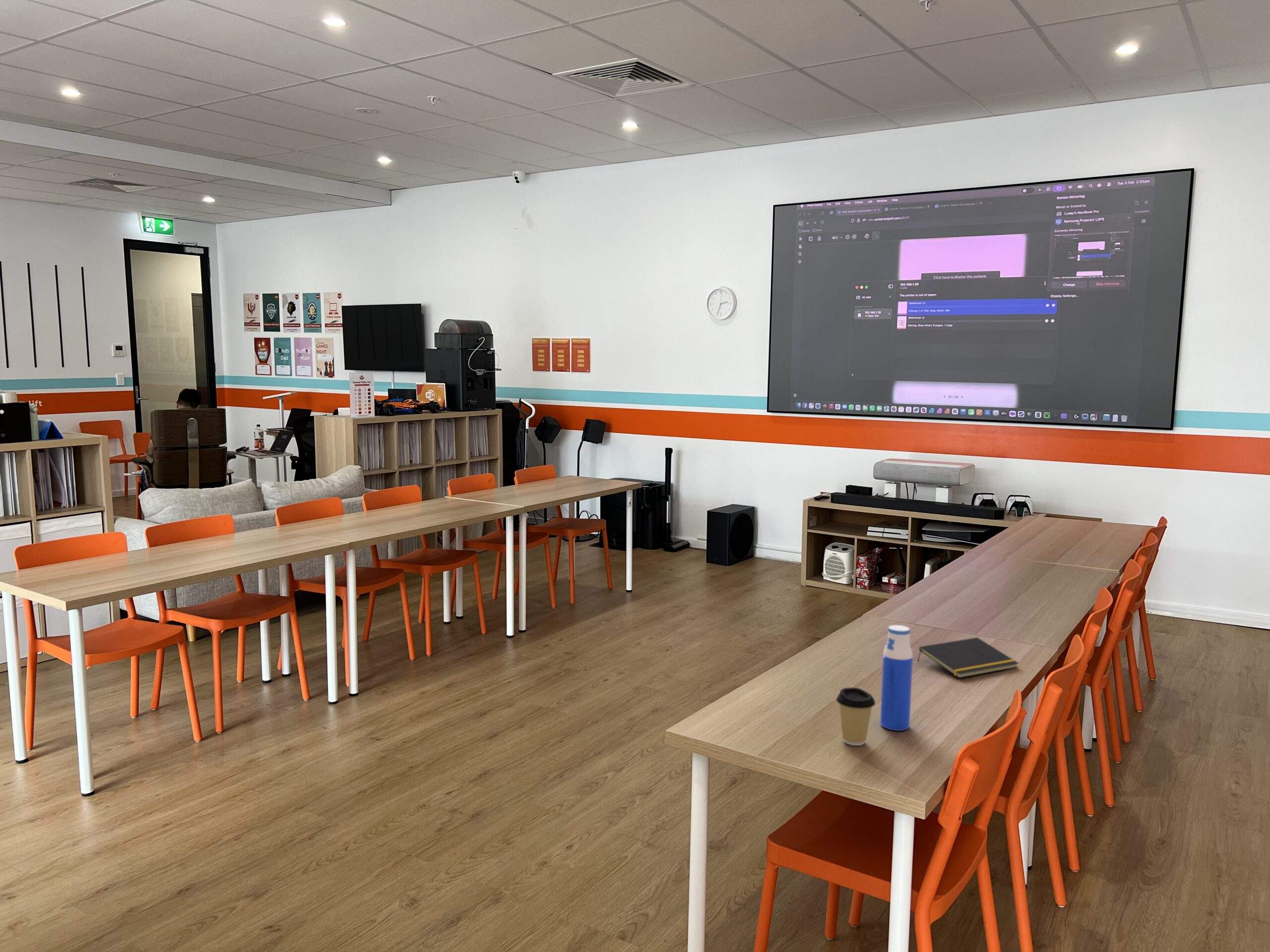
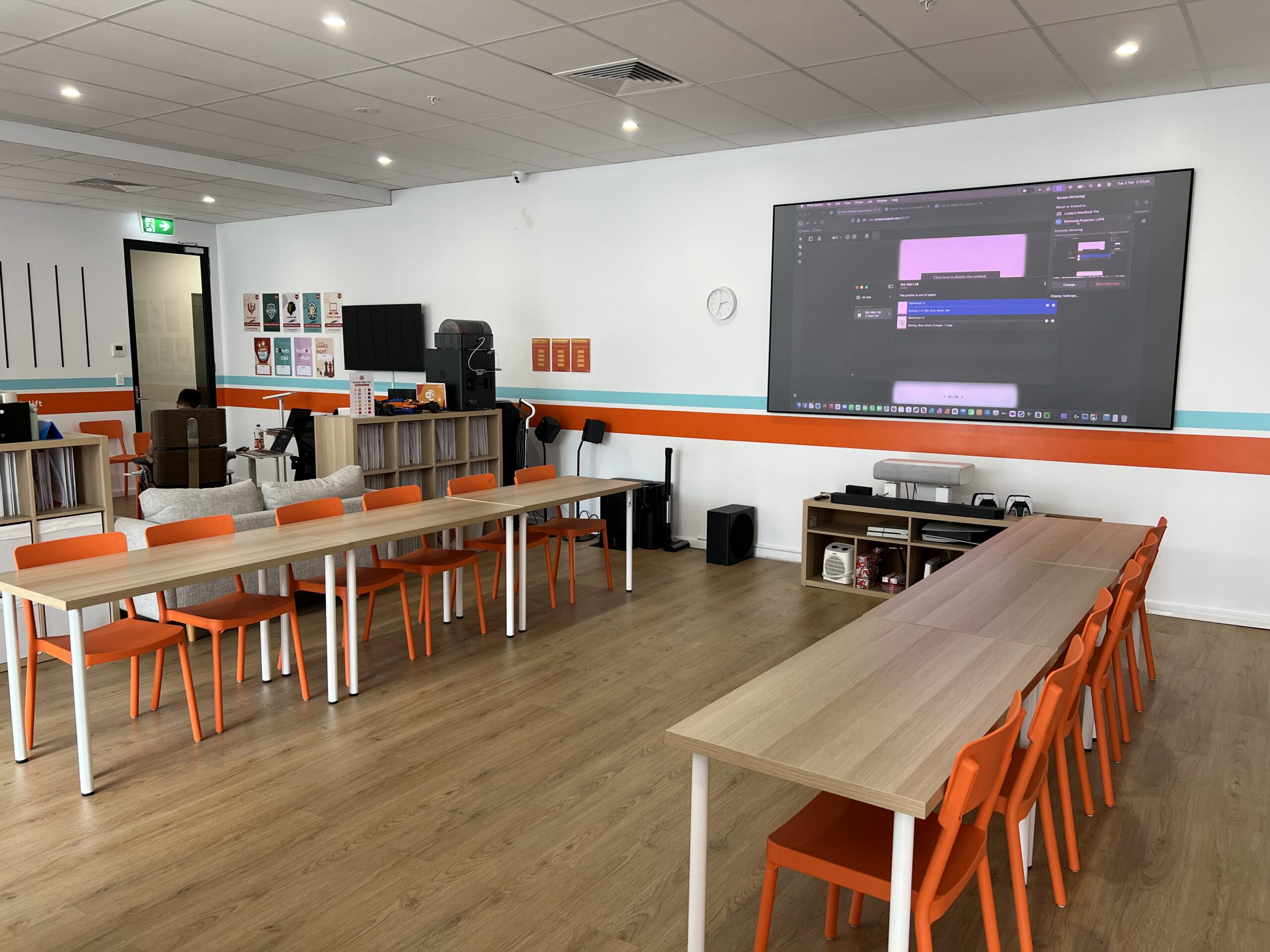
- water bottle [880,625,913,731]
- notepad [917,637,1019,679]
- coffee cup [836,687,876,746]
